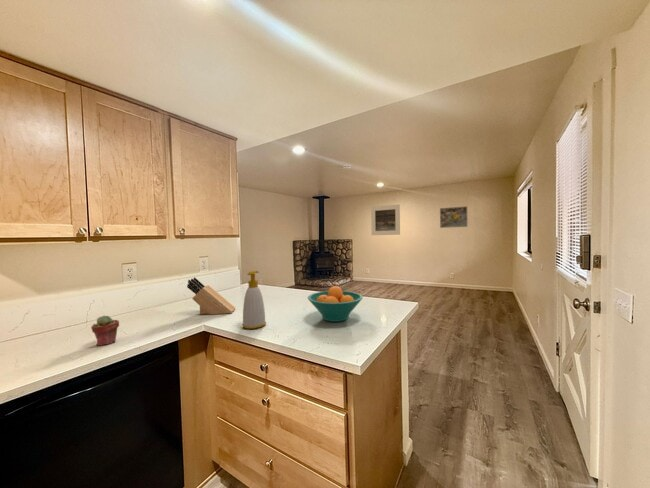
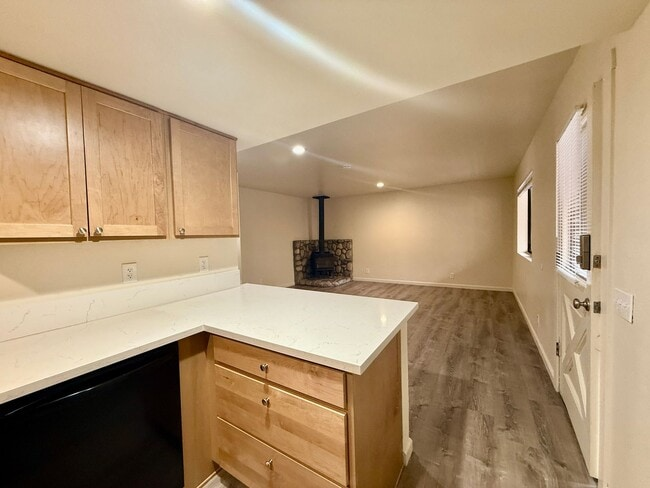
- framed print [370,204,401,236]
- potted succulent [90,314,120,347]
- soap bottle [241,270,267,330]
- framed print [439,205,469,229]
- knife block [186,276,236,315]
- fruit bowl [307,285,364,323]
